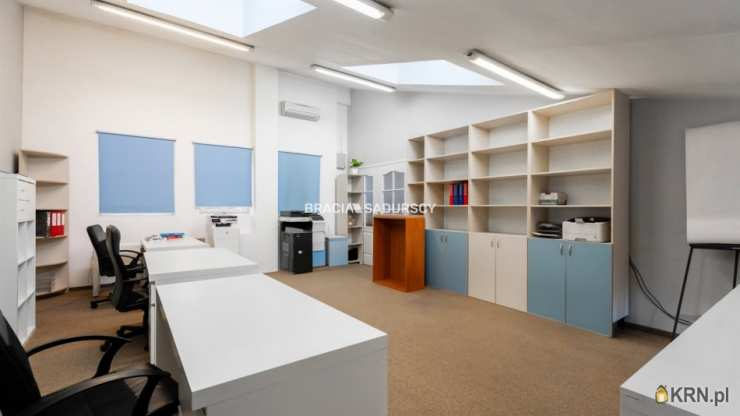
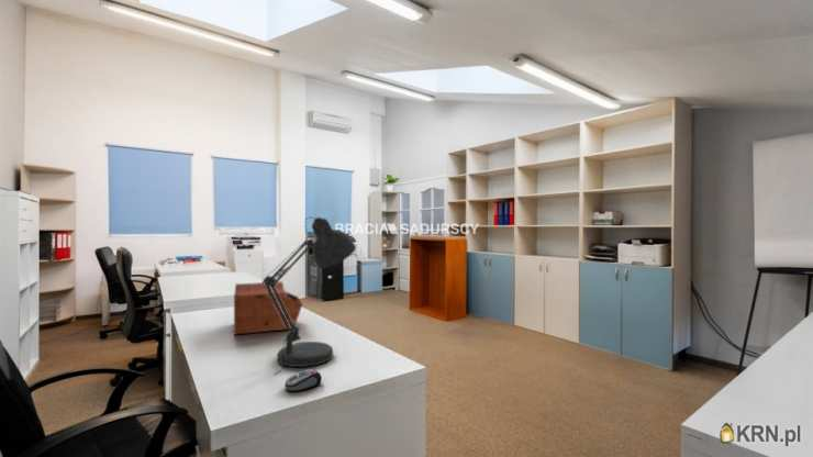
+ sewing box [233,280,303,336]
+ desk lamp [261,216,357,375]
+ computer mouse [285,368,323,392]
